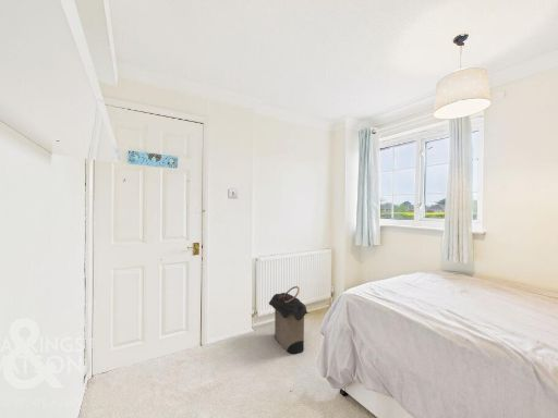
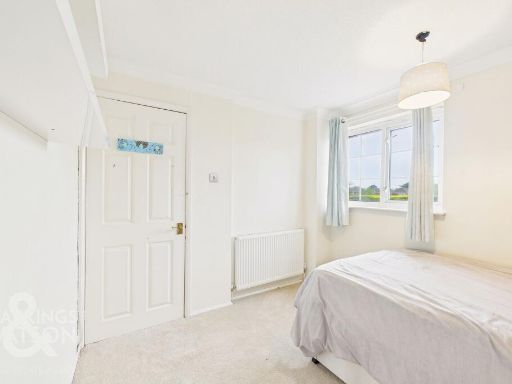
- laundry hamper [268,285,311,355]
